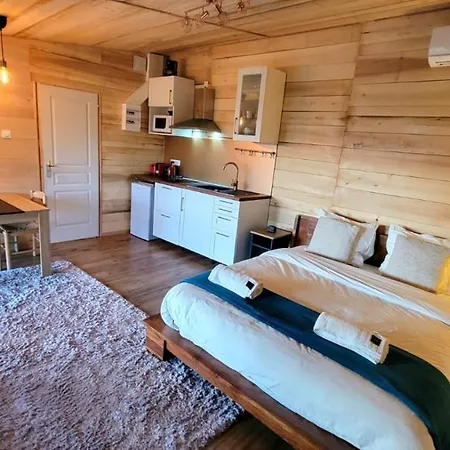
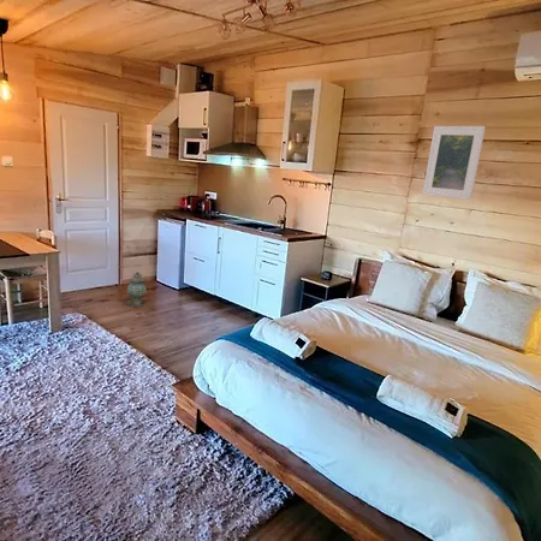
+ lantern [126,270,148,308]
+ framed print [422,125,487,201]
